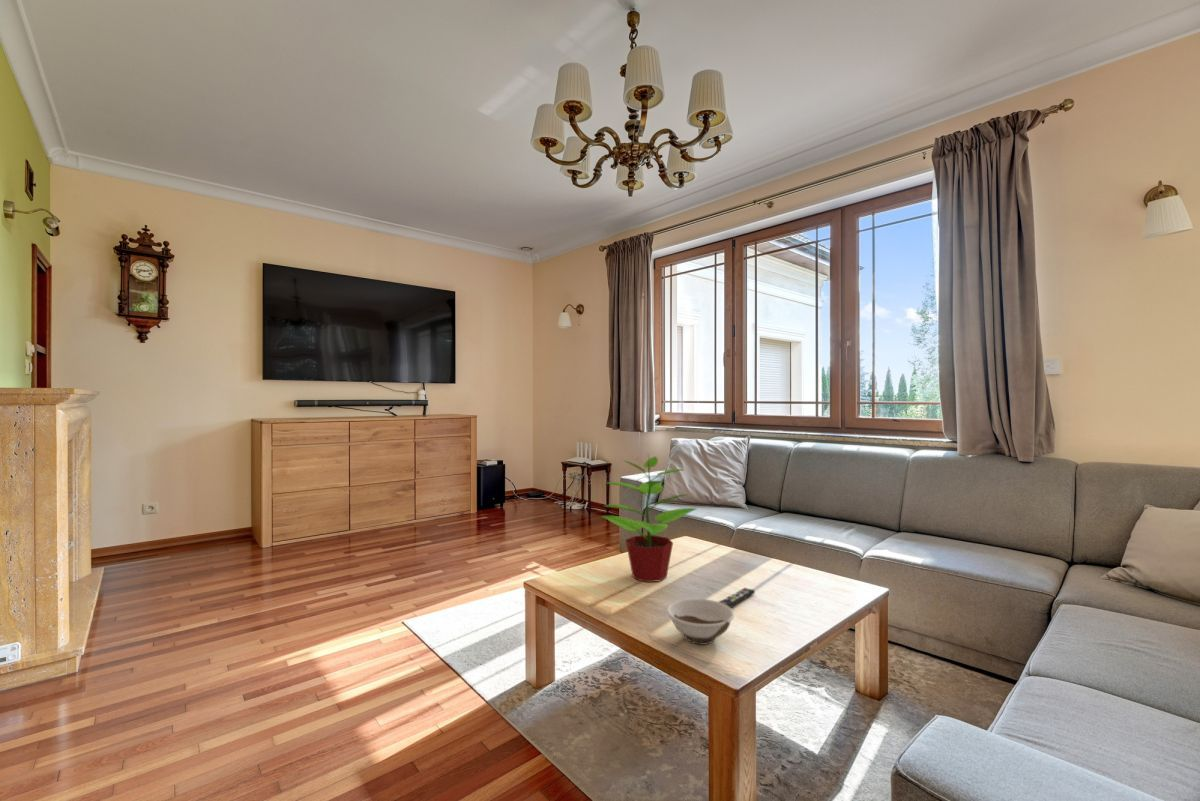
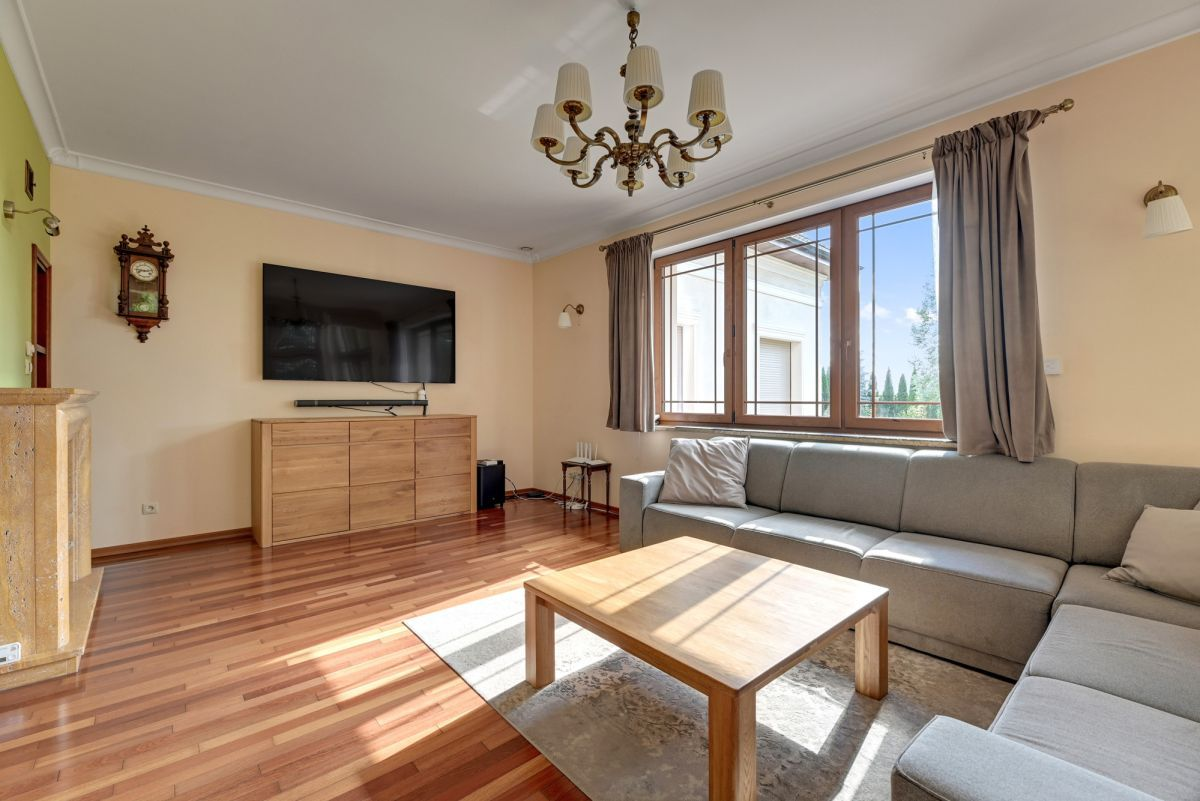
- potted plant [600,454,697,583]
- remote control [718,587,756,608]
- bowl [666,598,735,646]
